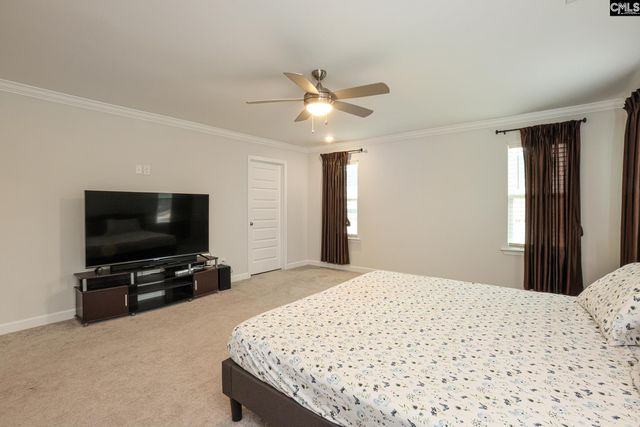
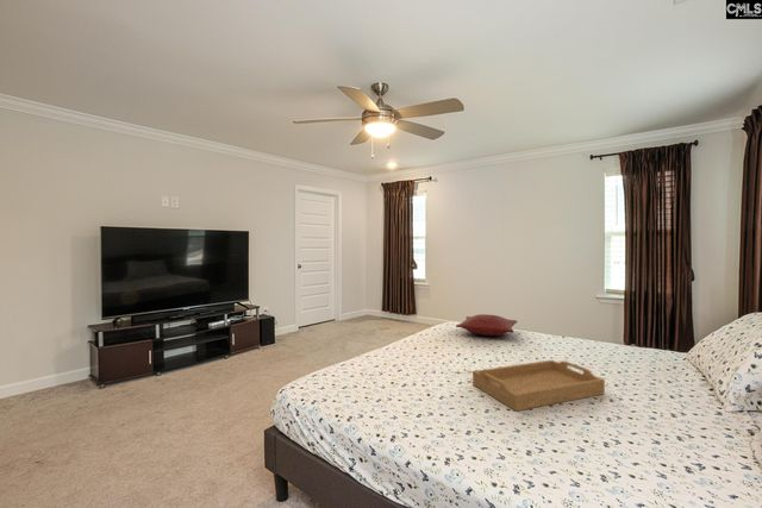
+ serving tray [471,359,606,413]
+ pillow [455,313,518,337]
